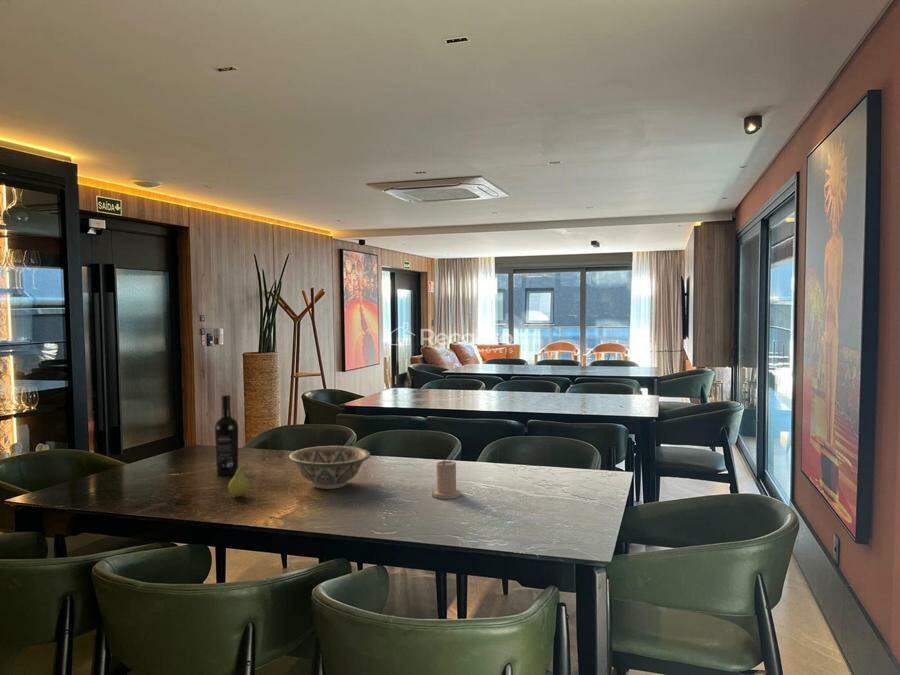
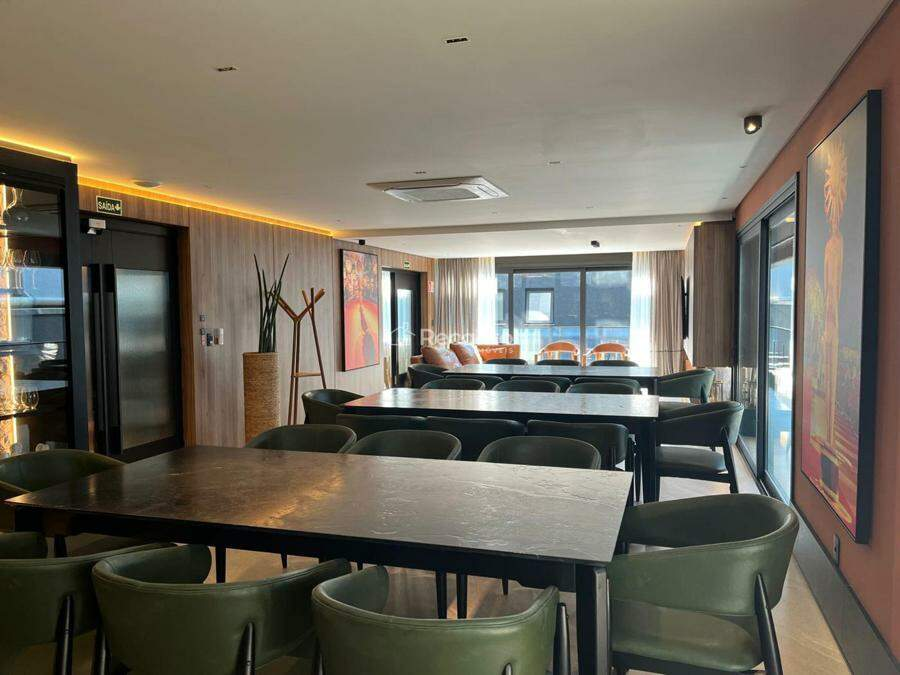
- decorative bowl [288,445,371,490]
- candle [431,459,462,500]
- fruit [227,462,251,498]
- wine bottle [214,394,239,477]
